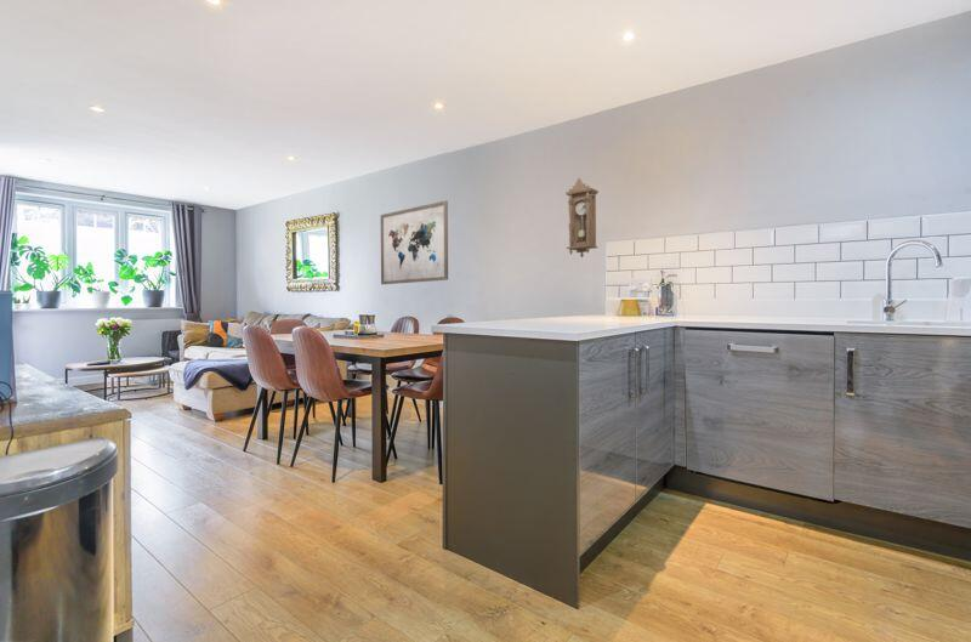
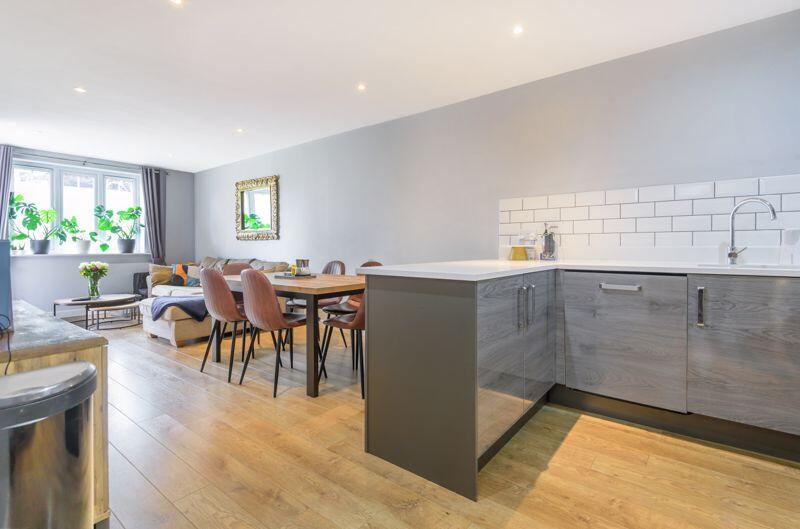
- wall art [380,199,449,285]
- pendulum clock [564,177,600,258]
